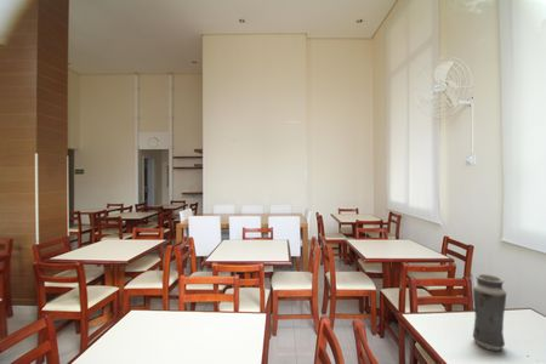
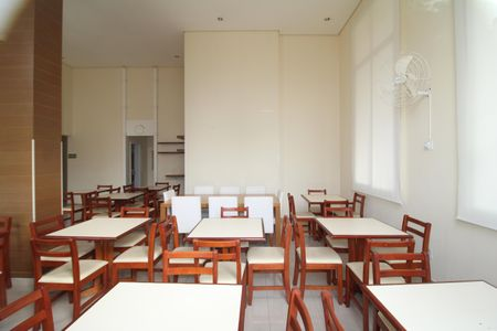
- vase [472,273,507,352]
